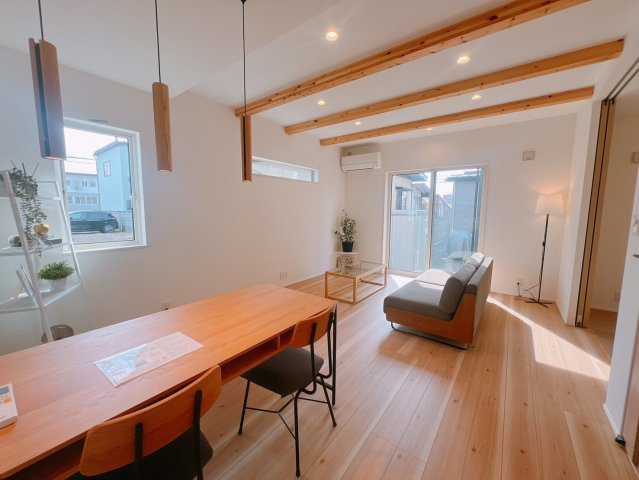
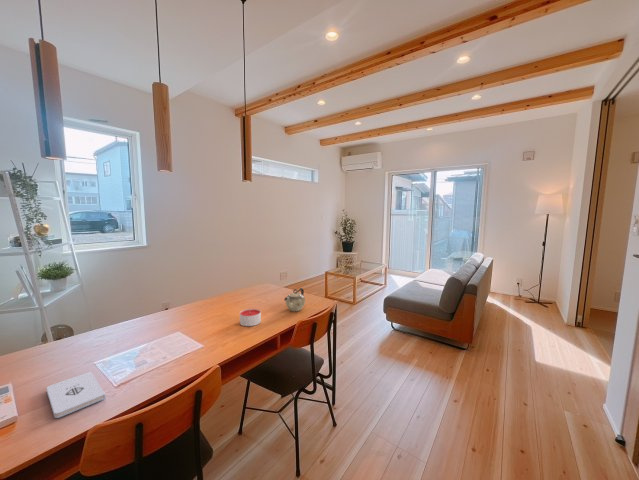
+ notepad [46,371,106,419]
+ teapot [283,287,306,312]
+ candle [239,308,262,327]
